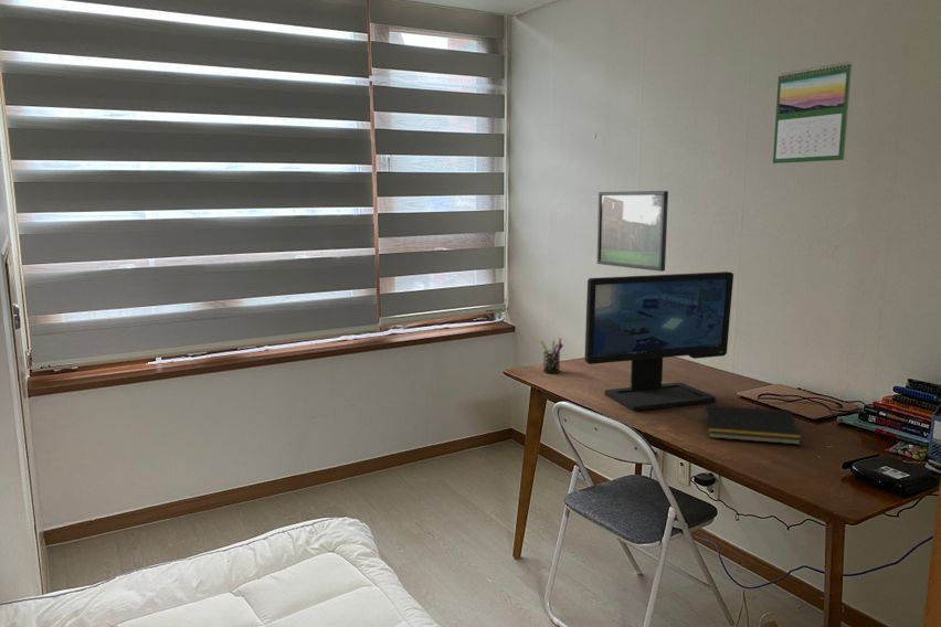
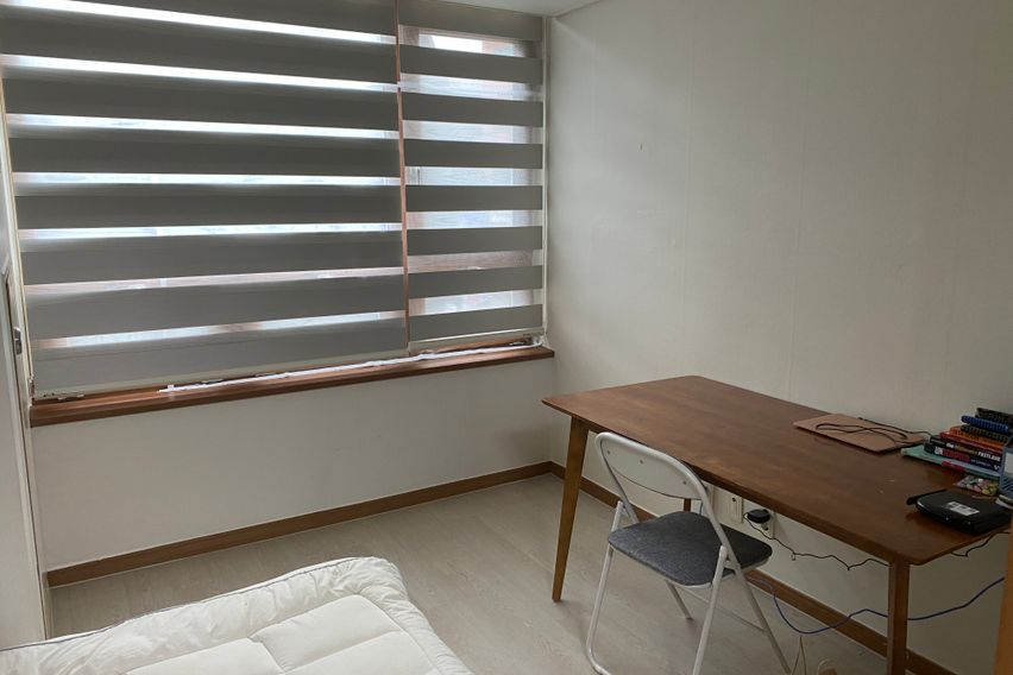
- notepad [702,404,802,446]
- computer monitor [583,270,734,412]
- pen holder [539,337,564,374]
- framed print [596,190,669,273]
- calendar [772,61,853,164]
